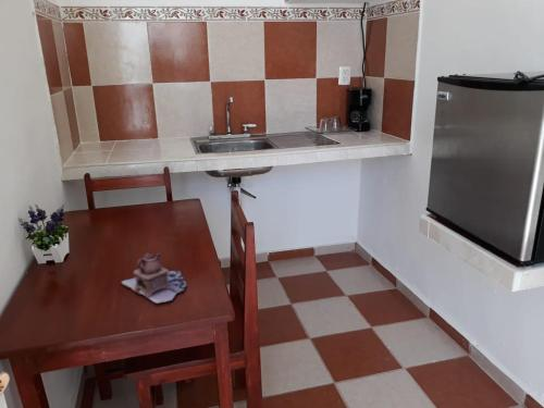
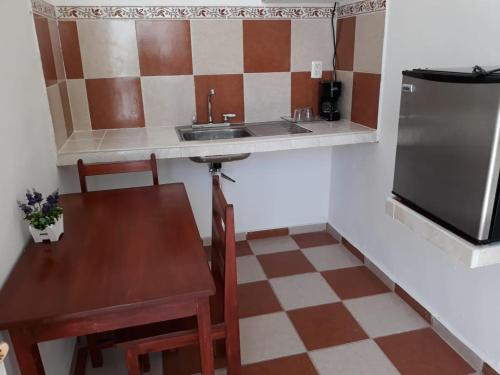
- teapot [121,250,188,305]
